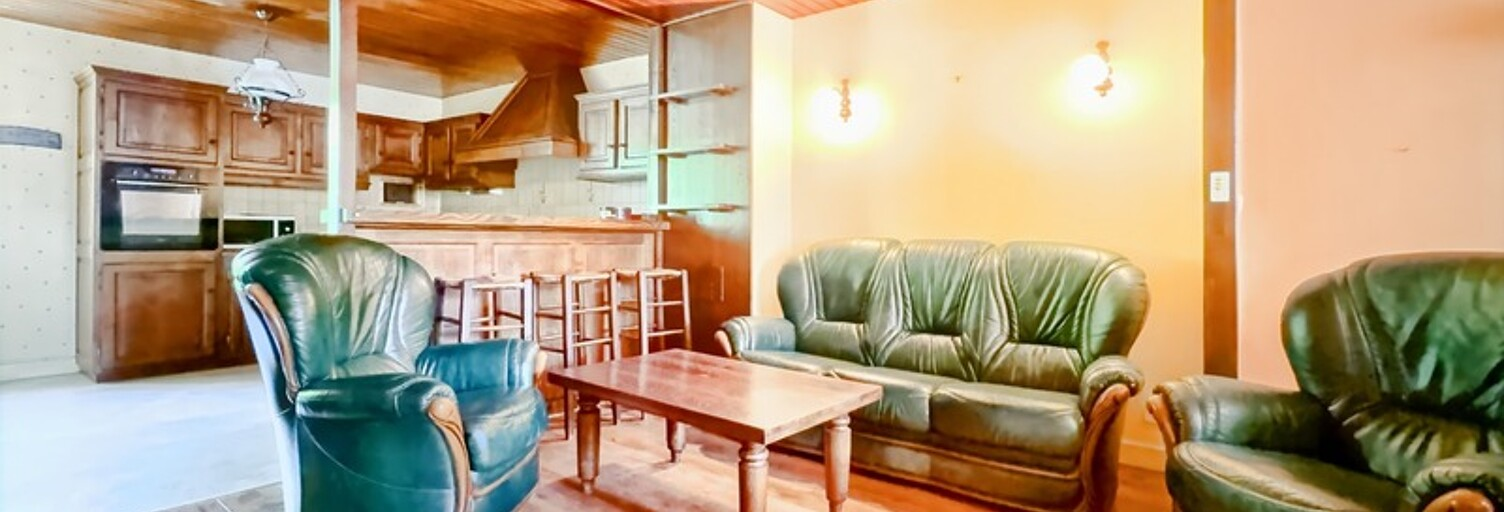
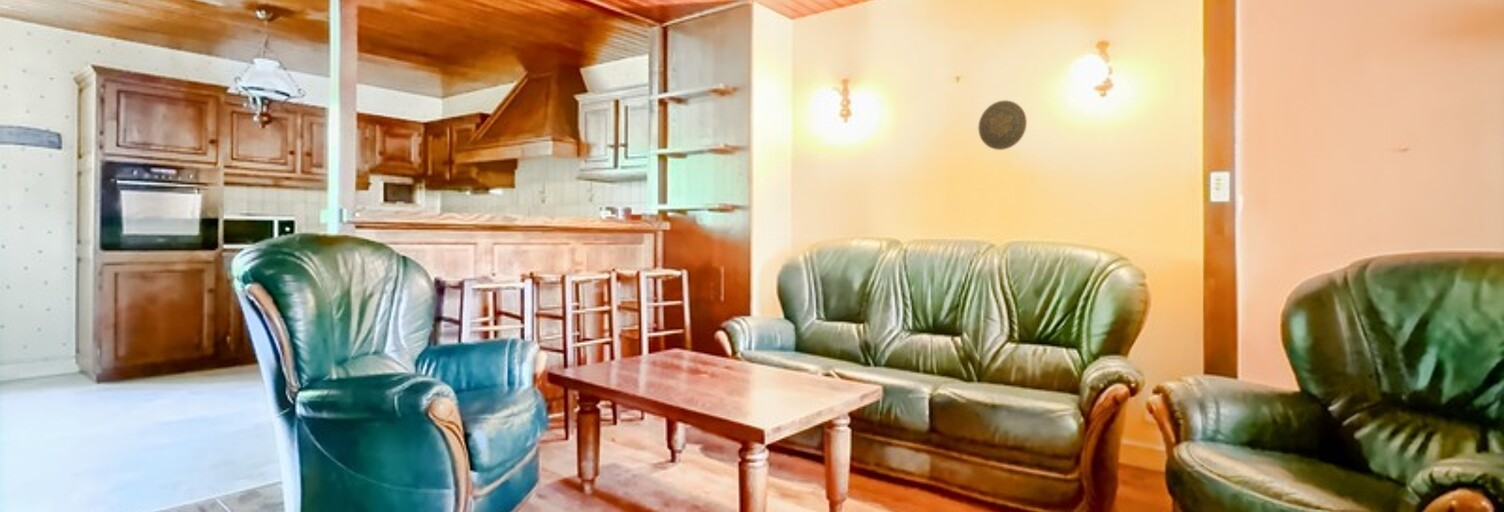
+ decorative plate [977,99,1028,151]
